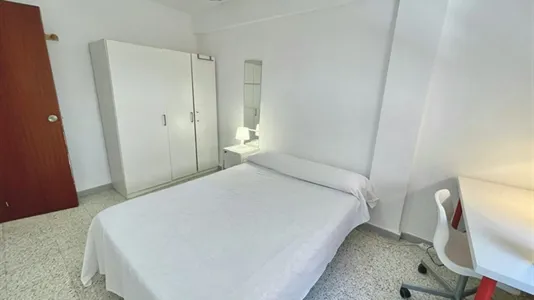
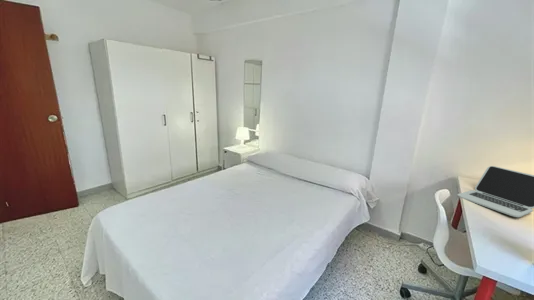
+ laptop [456,165,534,218]
